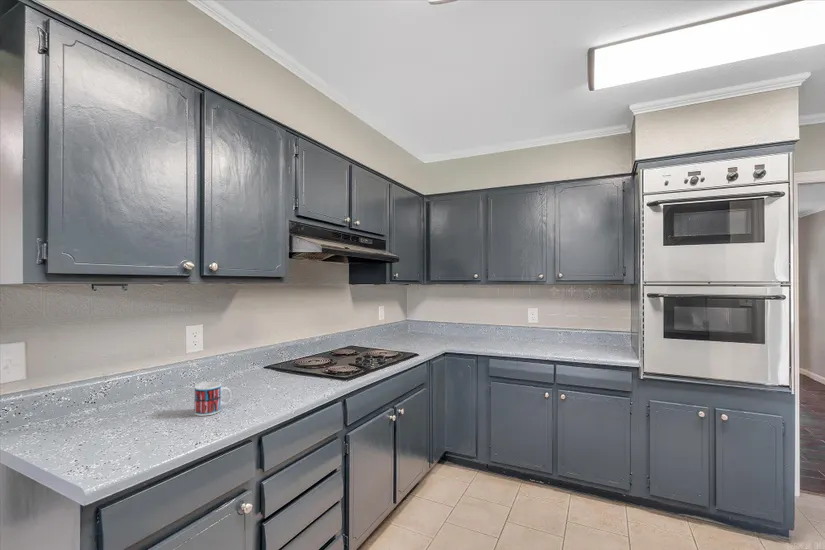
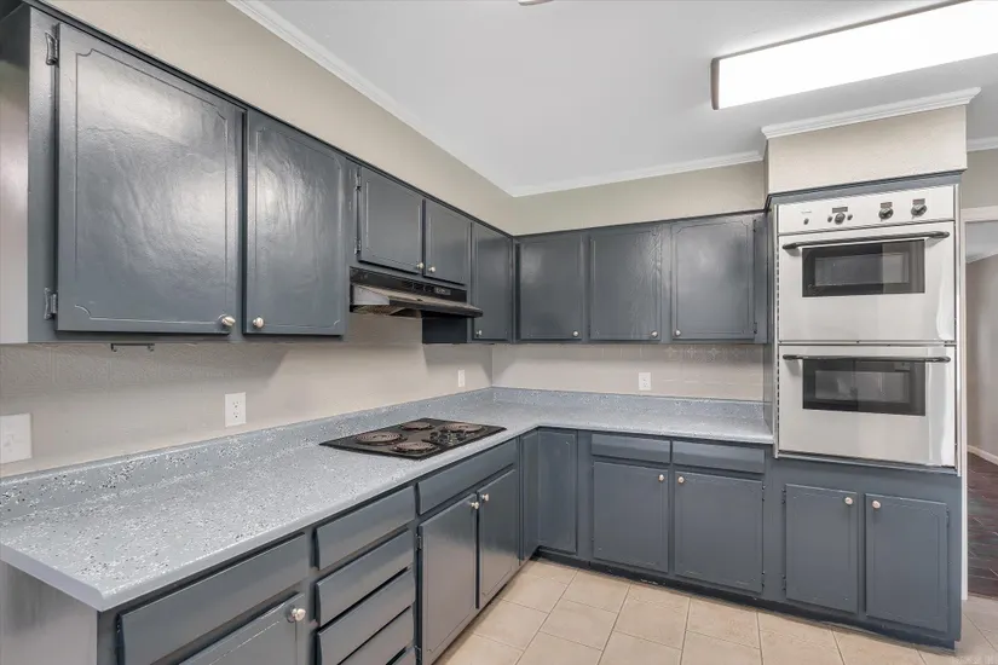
- mug [194,381,233,417]
